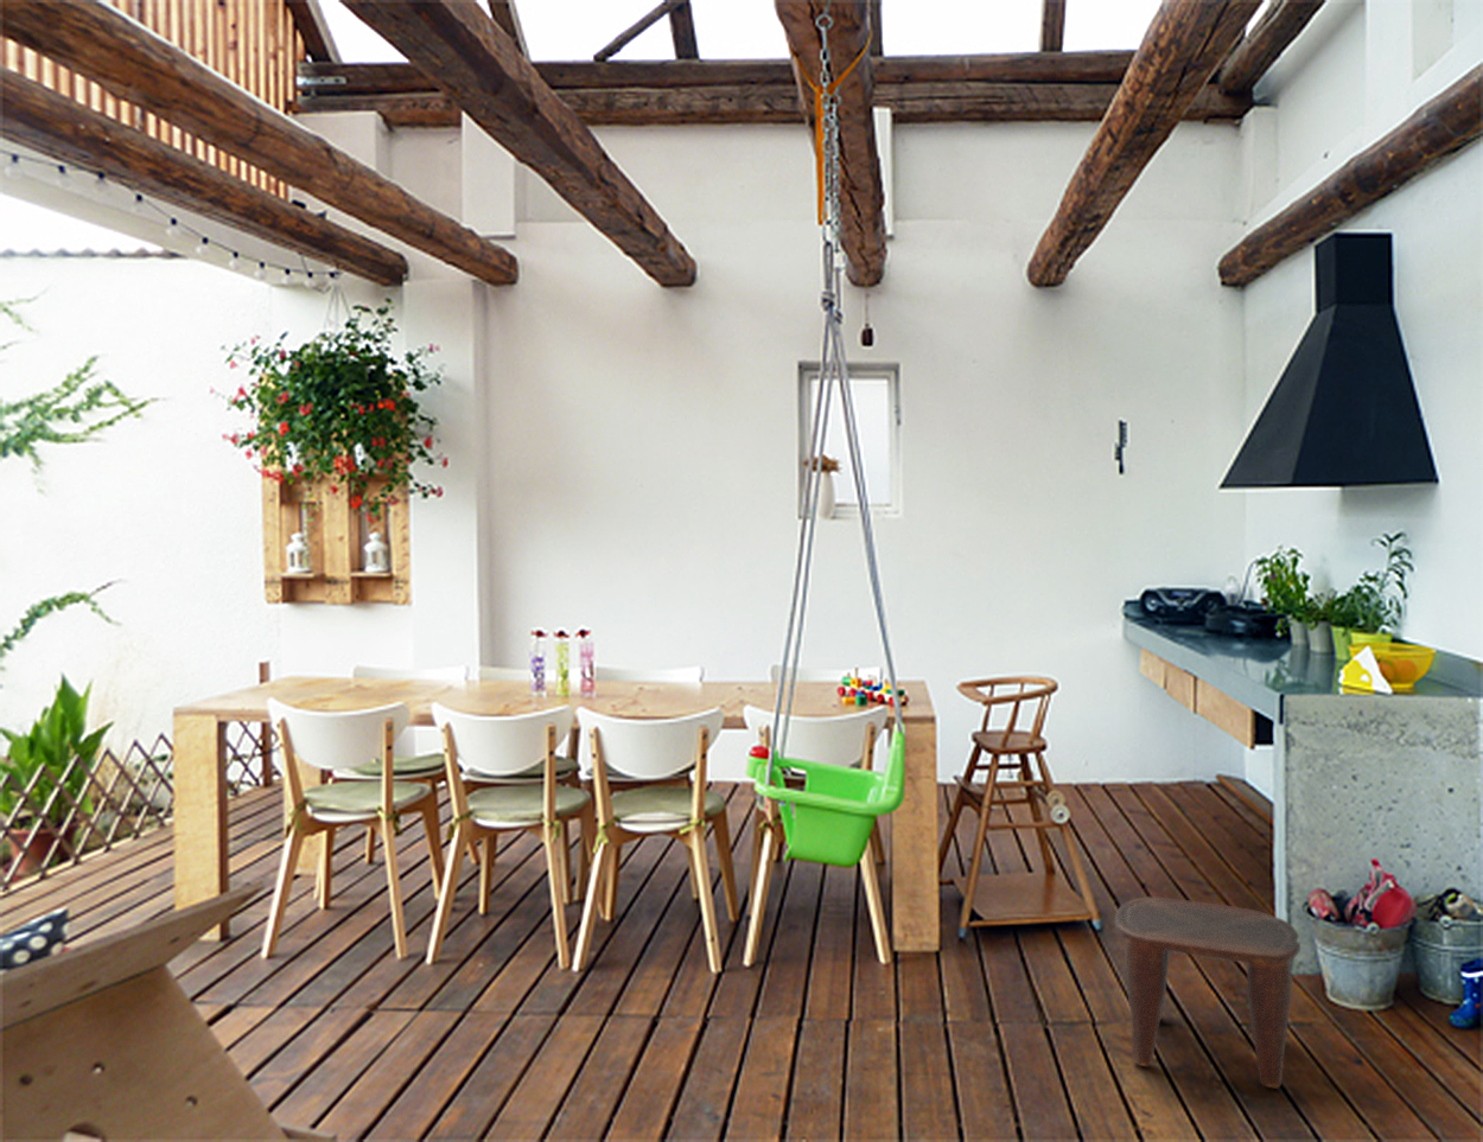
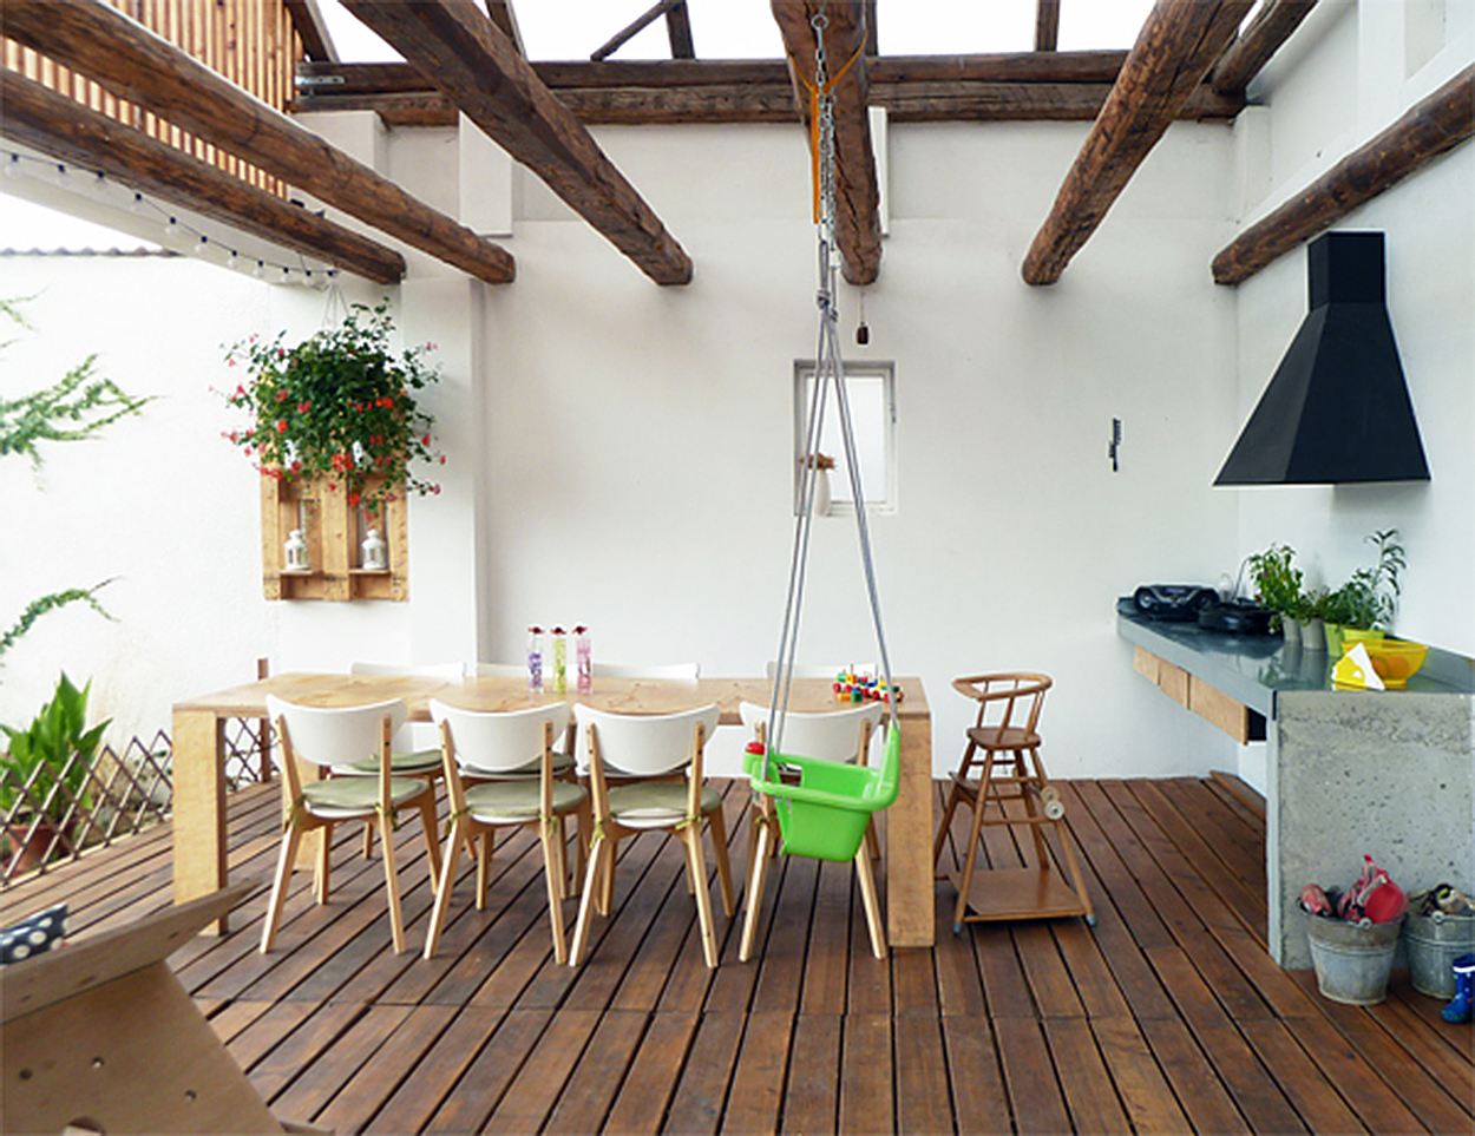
- stool [1113,896,1302,1089]
